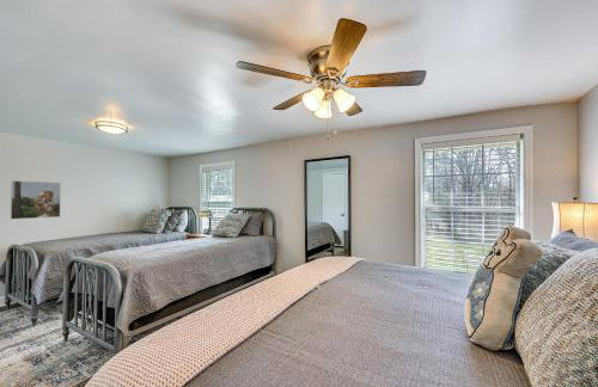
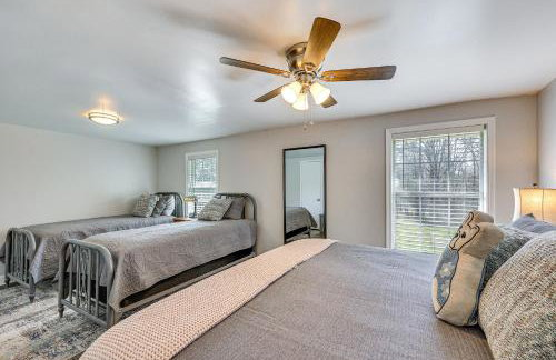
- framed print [10,180,62,221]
